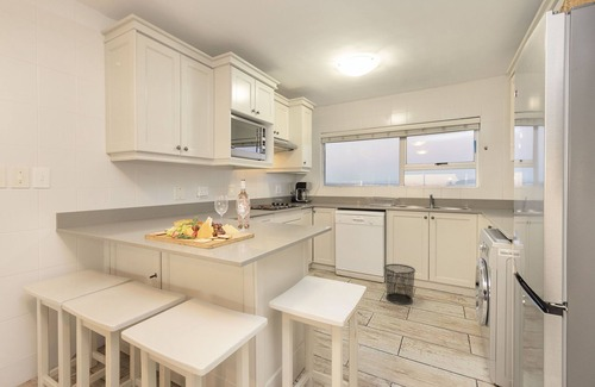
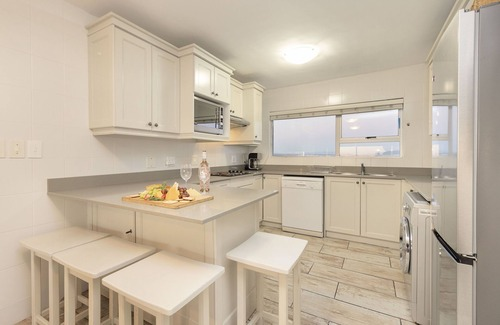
- waste bin [383,263,416,306]
